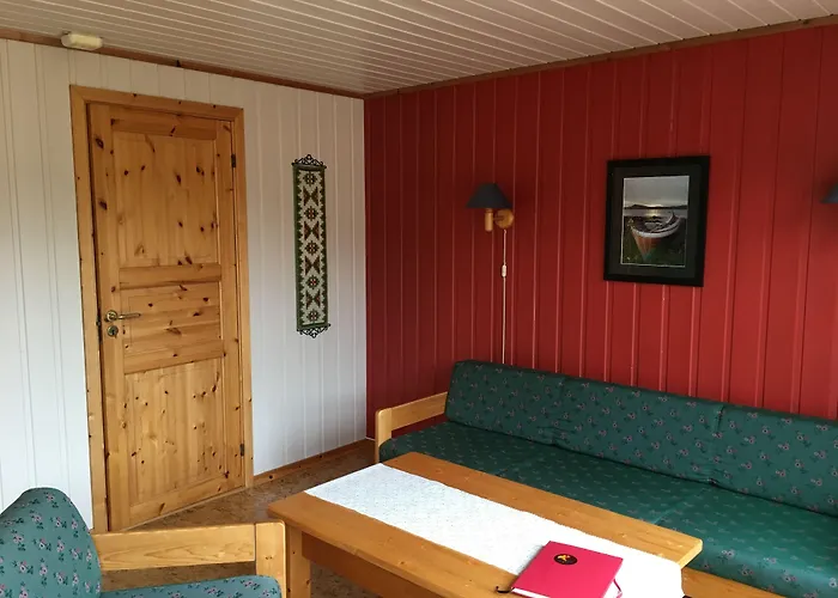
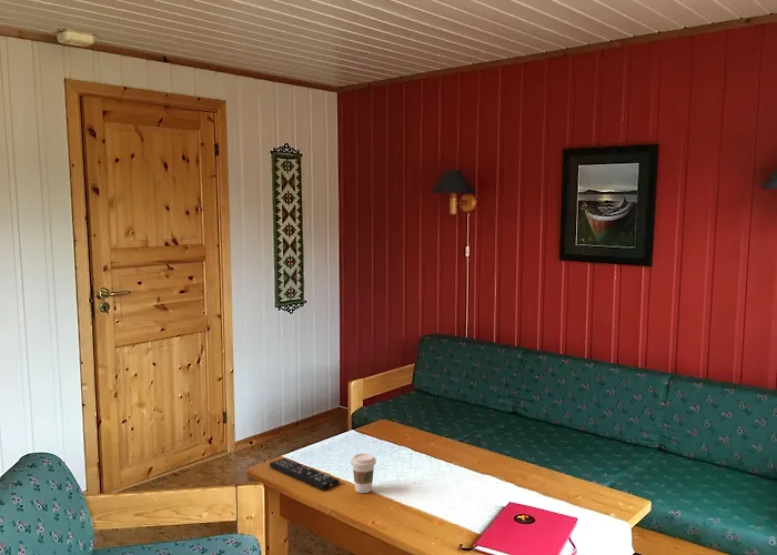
+ remote control [269,456,341,492]
+ coffee cup [350,453,377,494]
